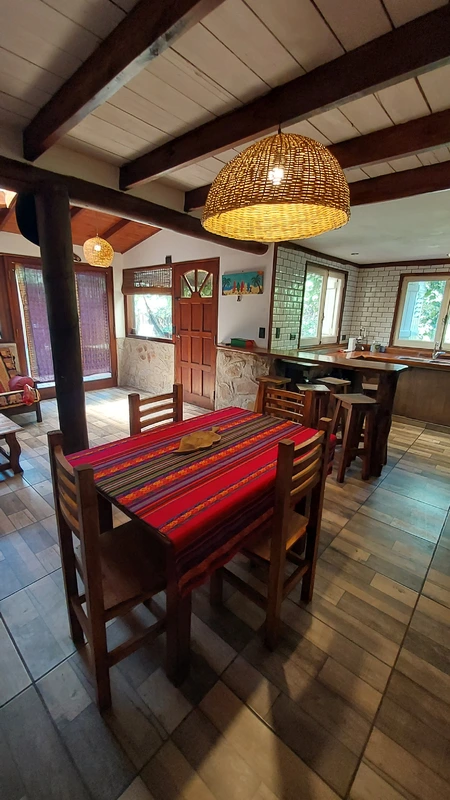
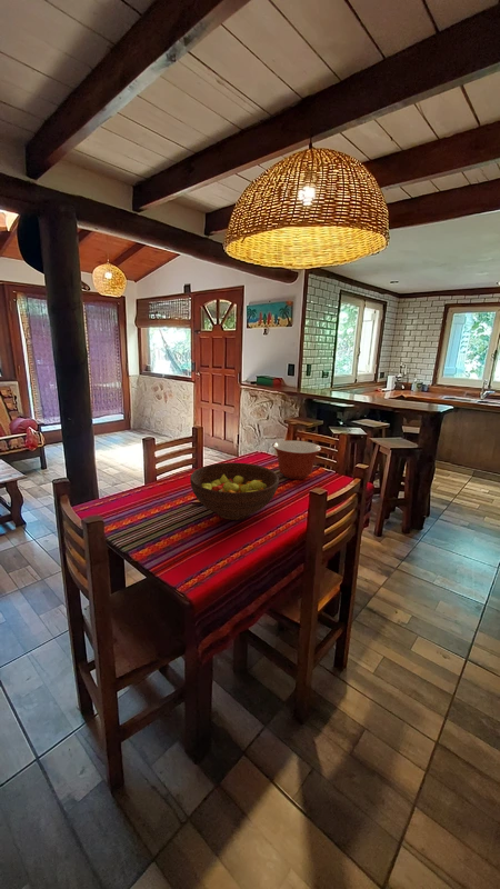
+ mixing bowl [272,440,322,480]
+ fruit bowl [189,461,280,521]
